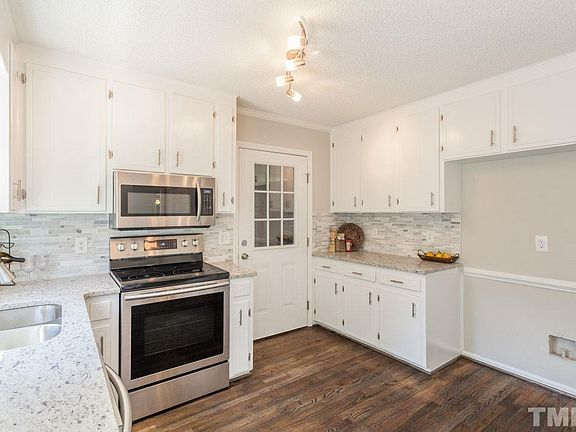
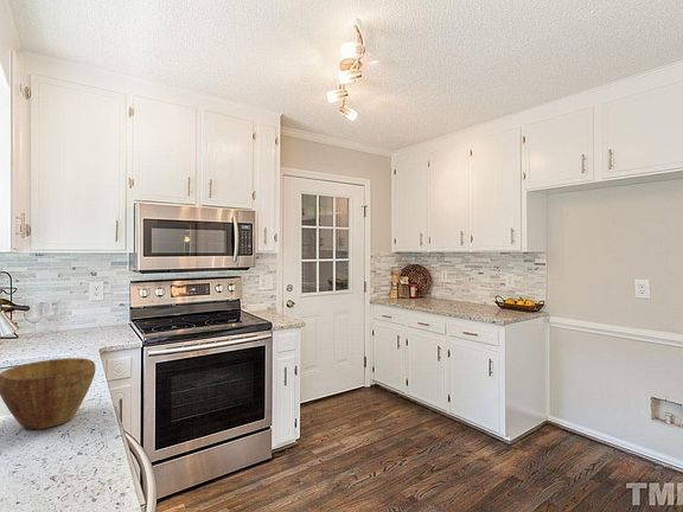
+ bowl [0,357,97,430]
